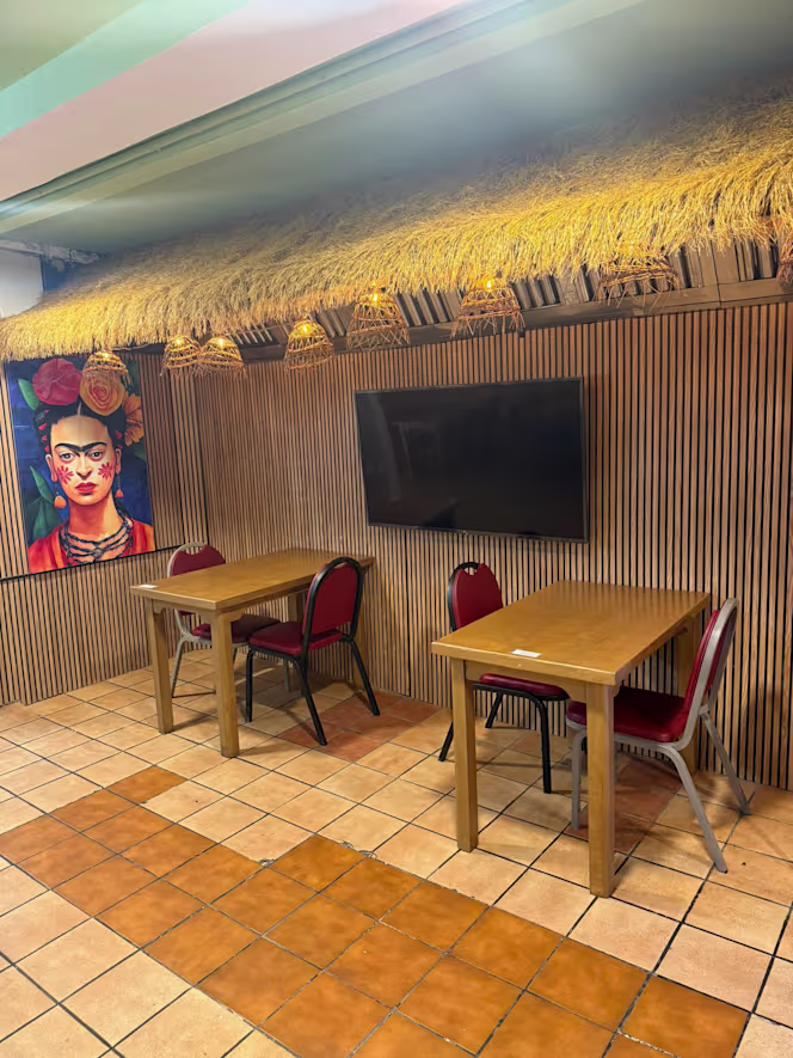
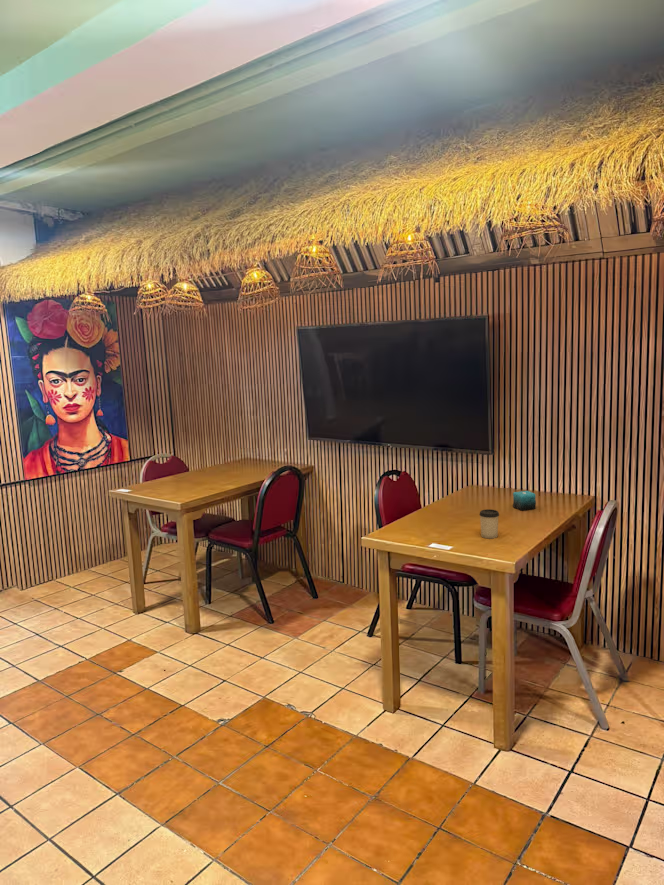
+ candle [512,490,537,512]
+ cup [479,508,500,539]
